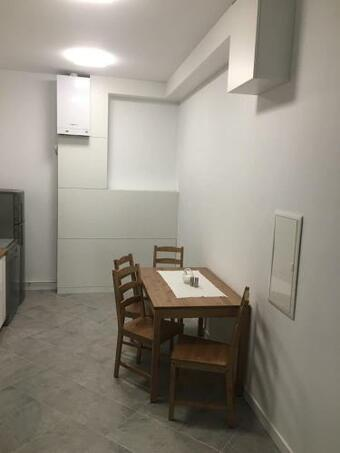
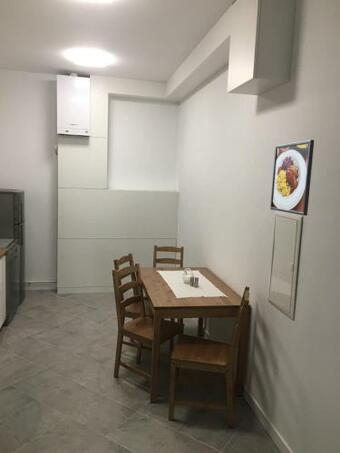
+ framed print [269,139,315,217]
